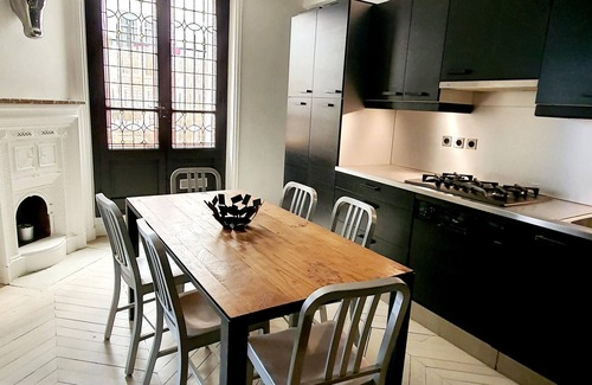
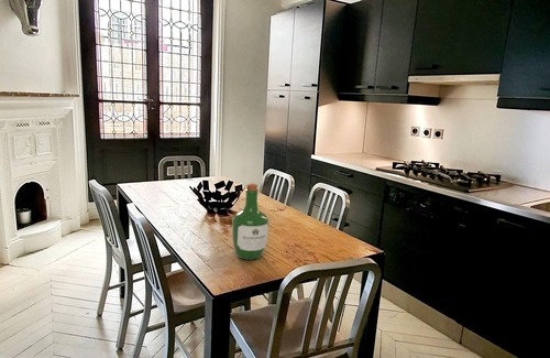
+ wine bottle [231,183,270,261]
